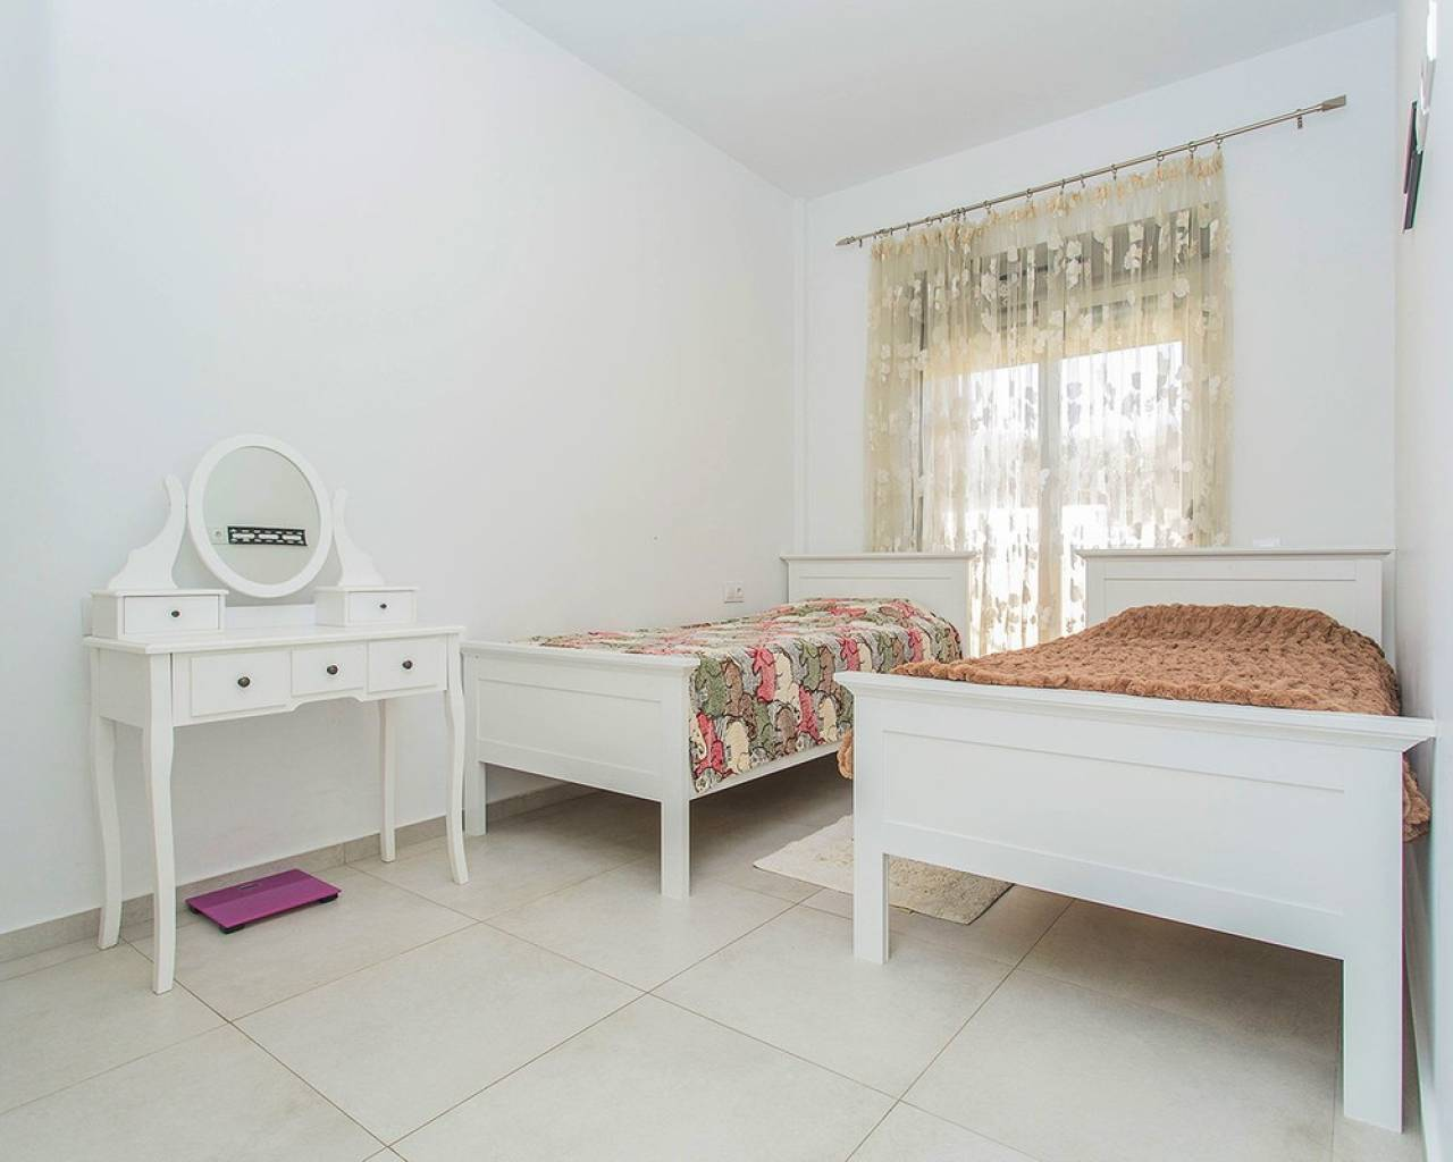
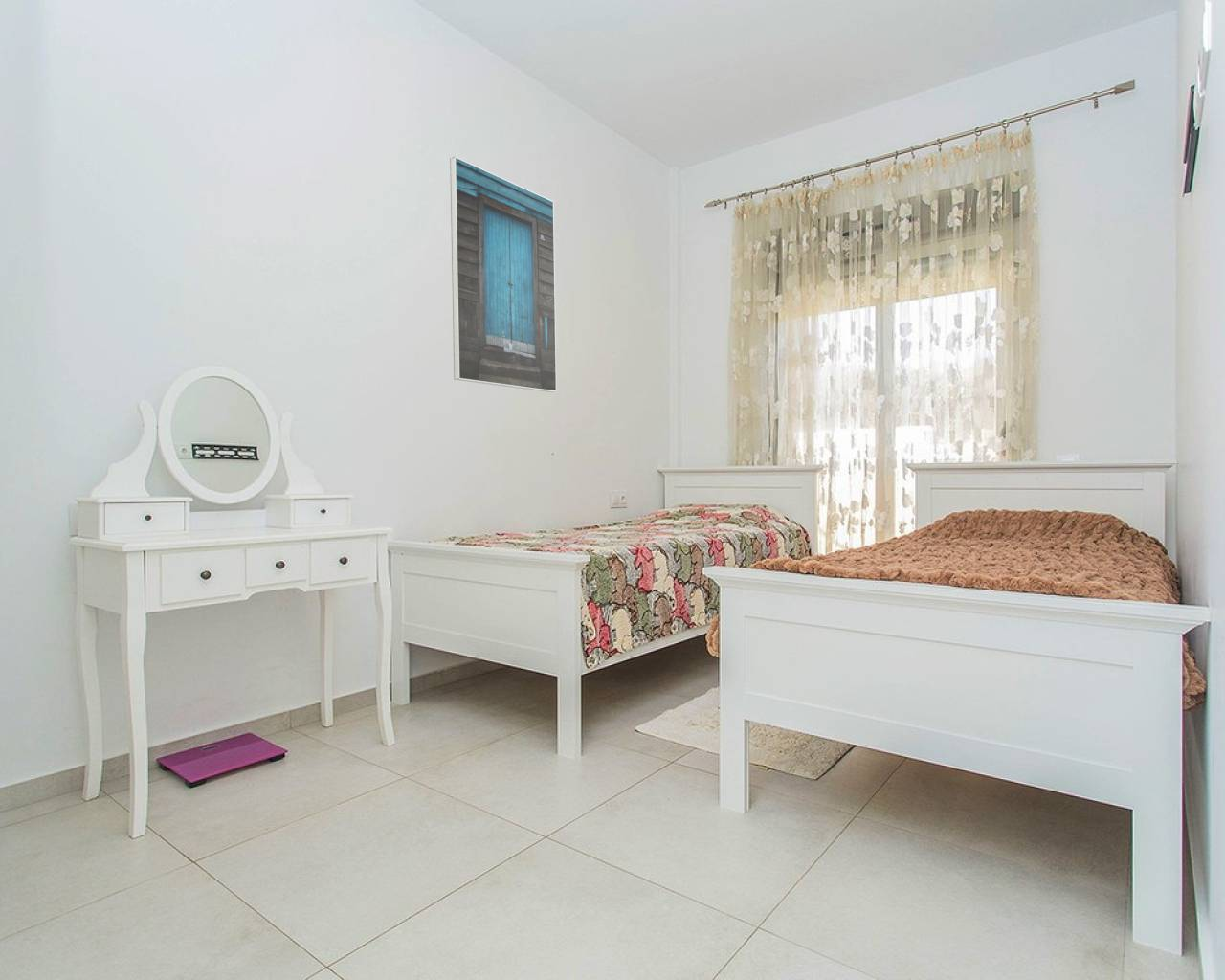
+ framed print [449,156,558,393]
